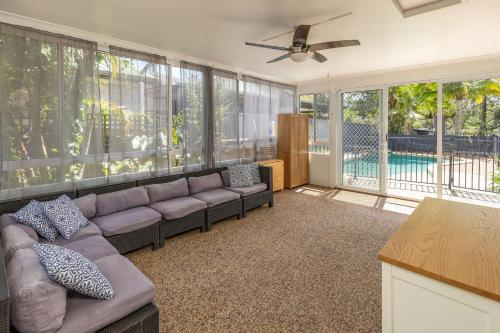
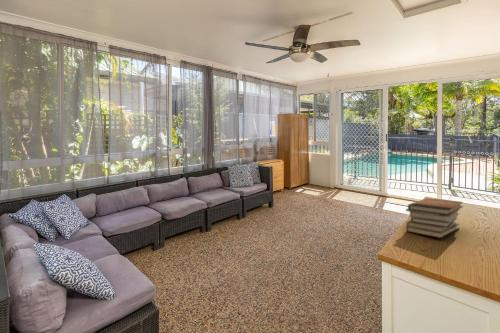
+ book stack [405,197,464,239]
